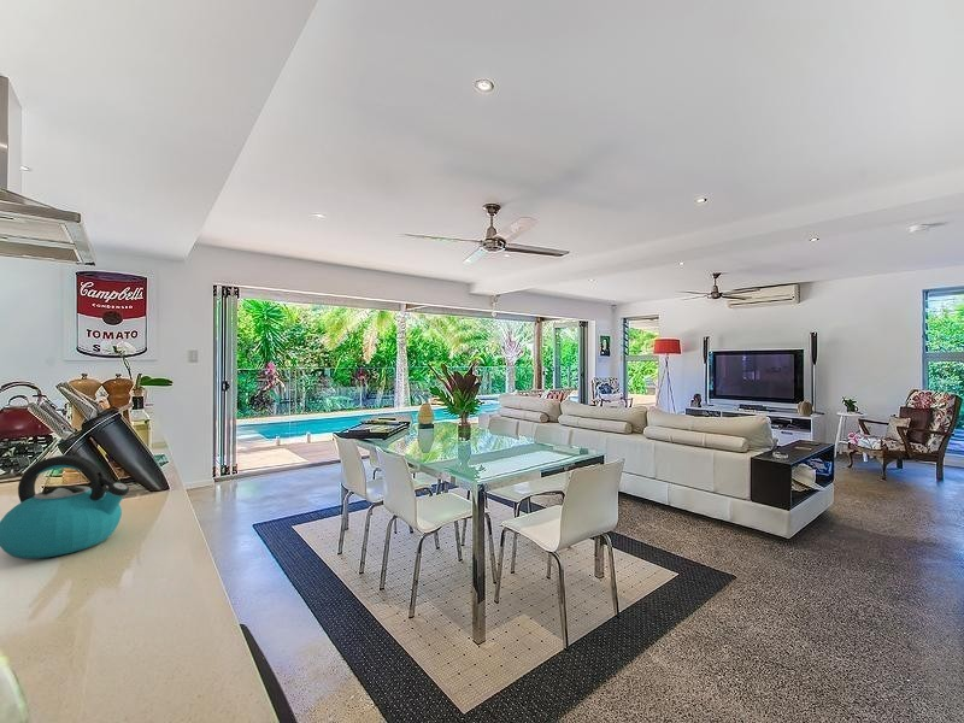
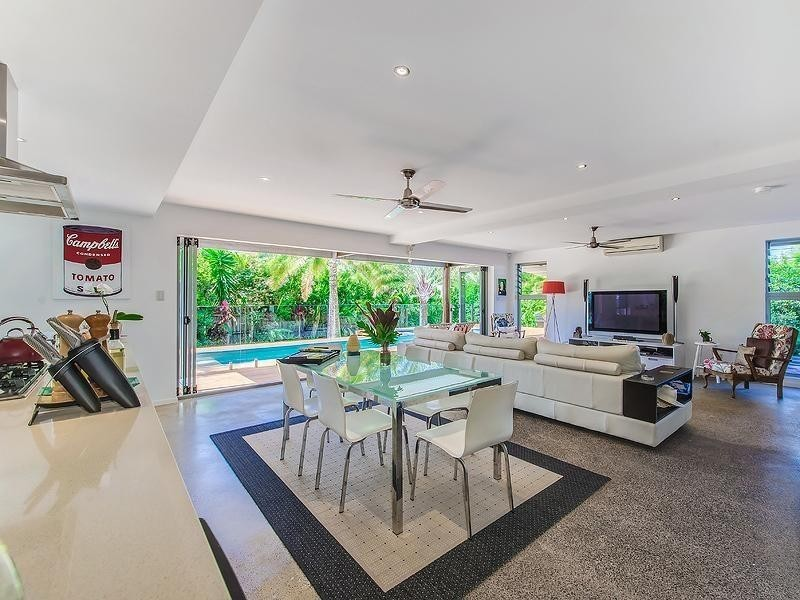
- kettle [0,454,130,560]
